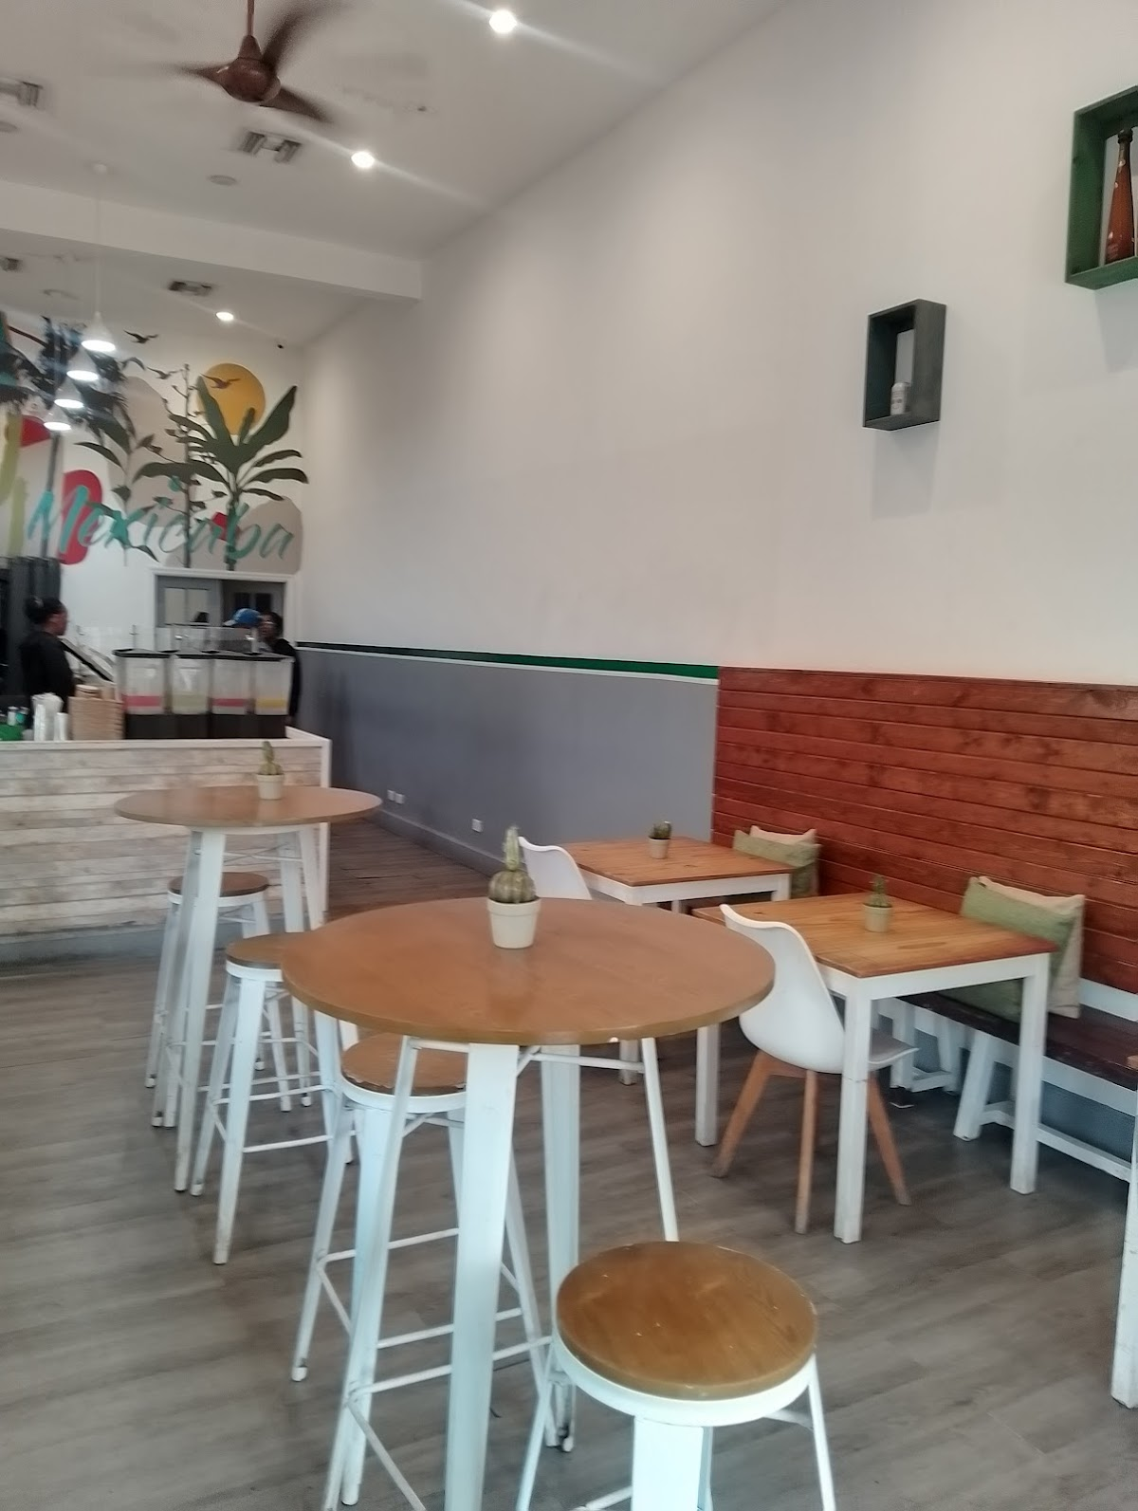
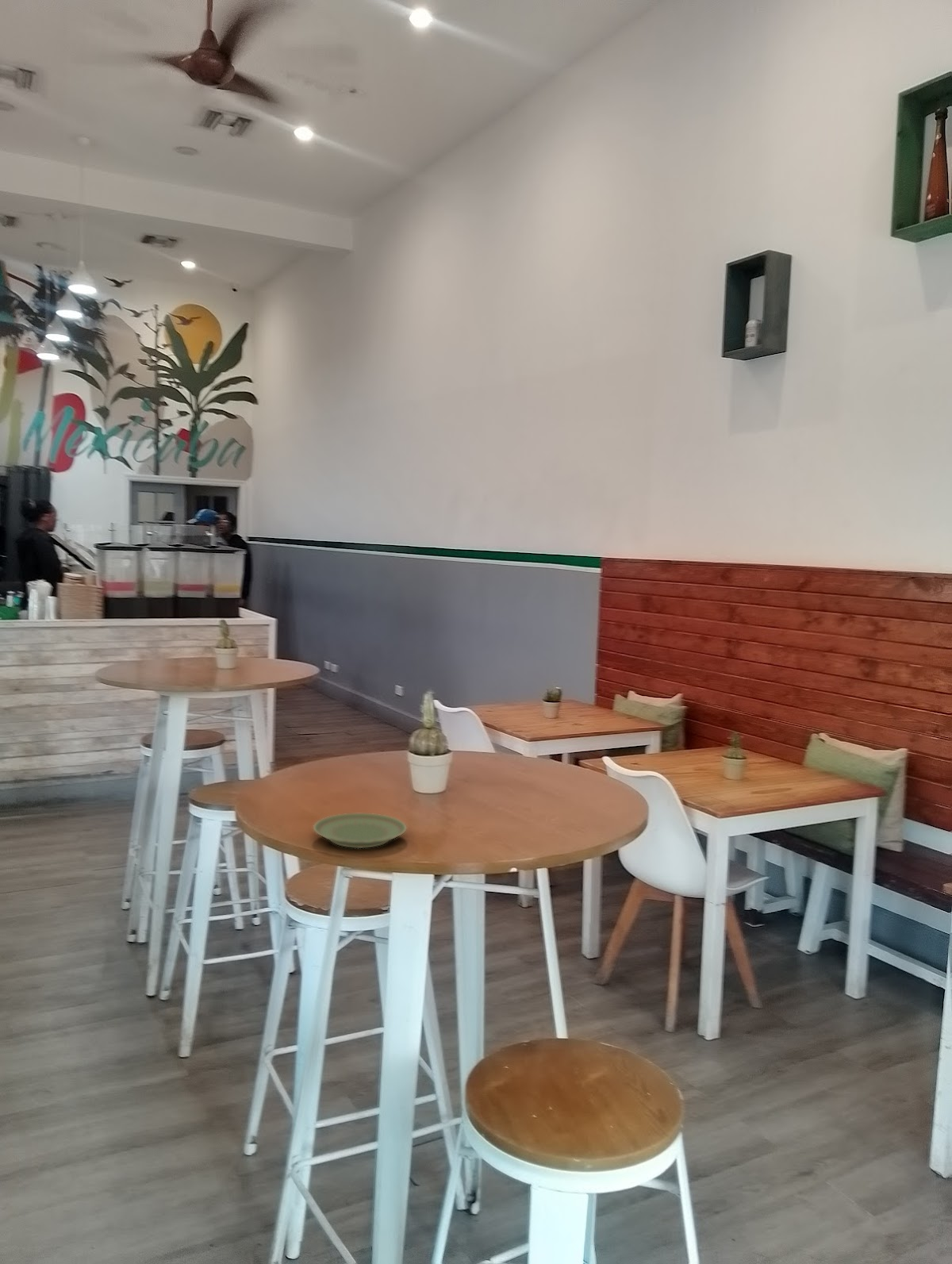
+ plate [313,813,407,849]
